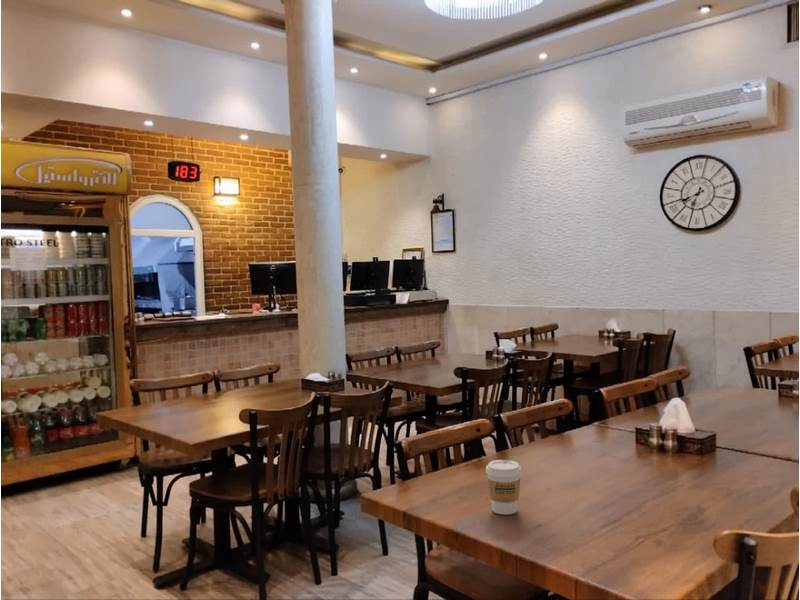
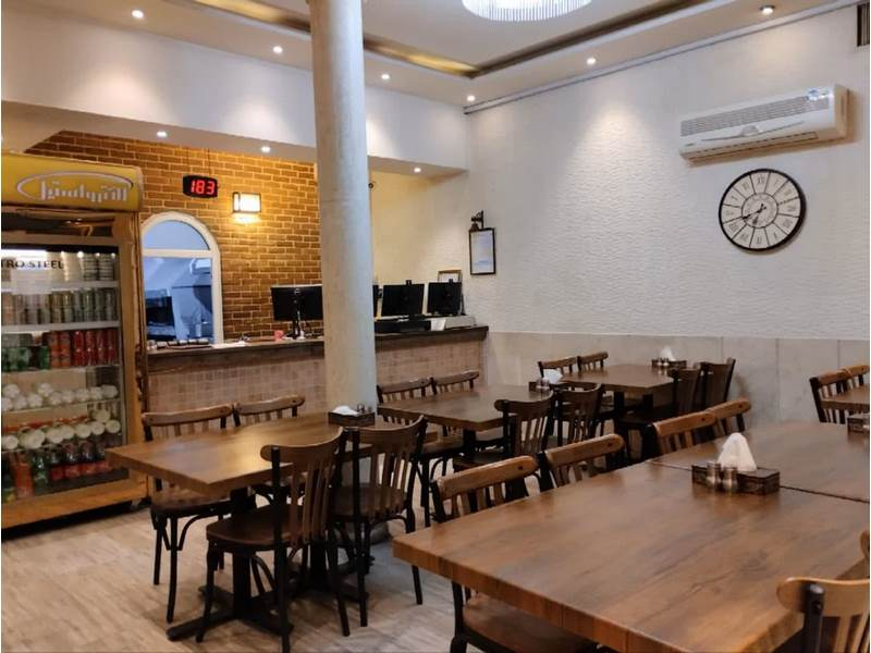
- coffee cup [485,459,522,516]
